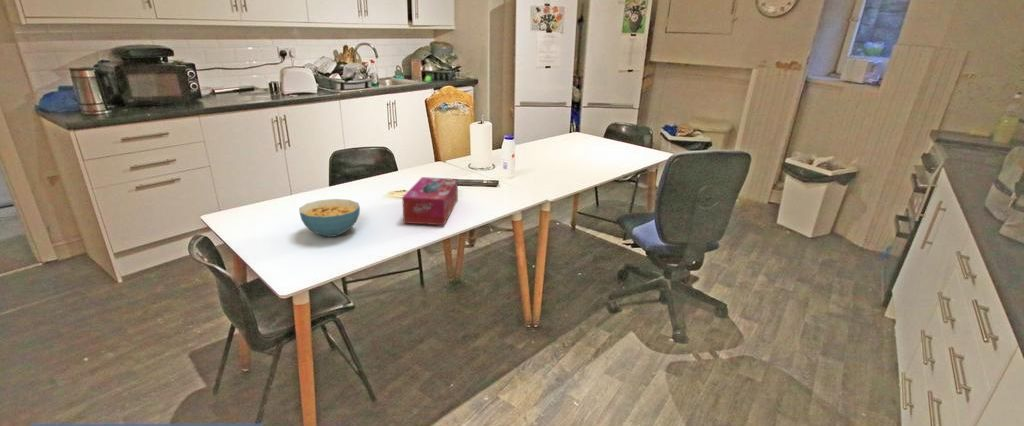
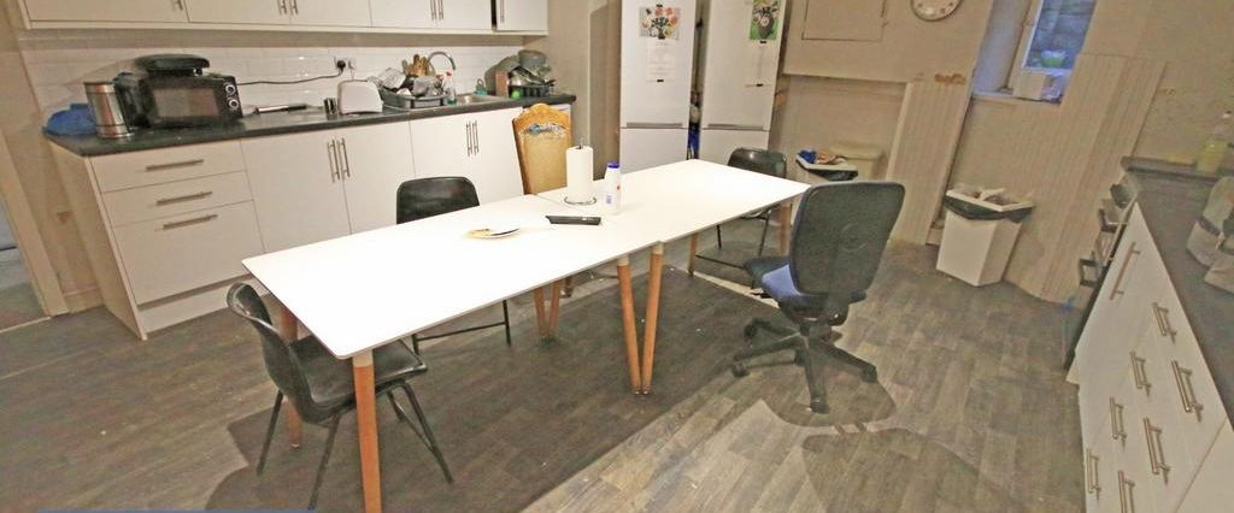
- tissue box [401,176,459,226]
- cereal bowl [298,198,361,238]
